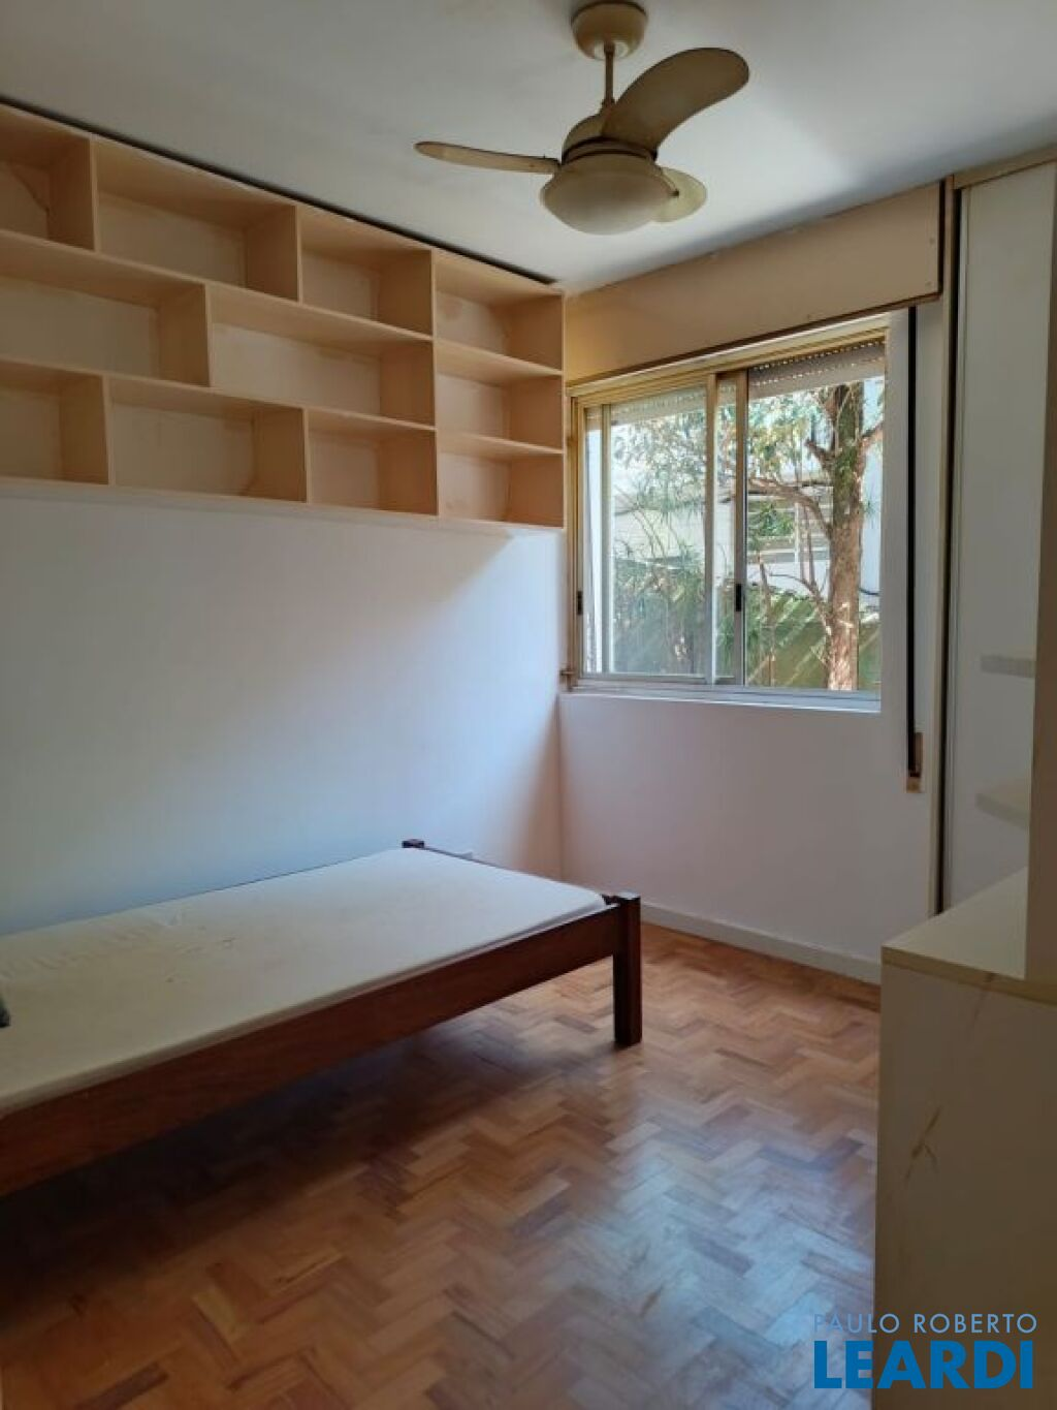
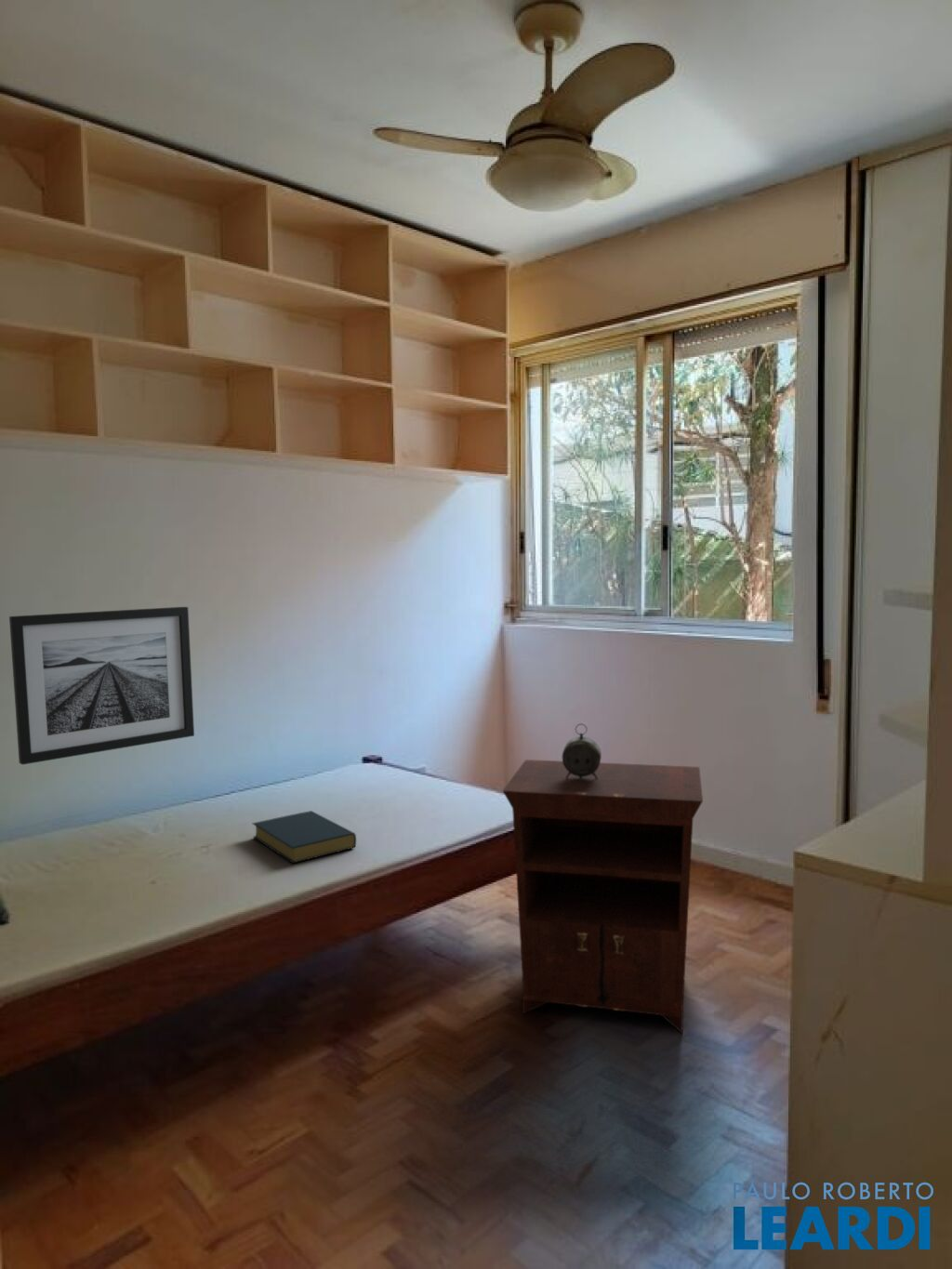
+ nightstand [502,759,704,1034]
+ hardback book [252,810,357,865]
+ wall art [8,606,195,765]
+ alarm clock [562,722,602,781]
